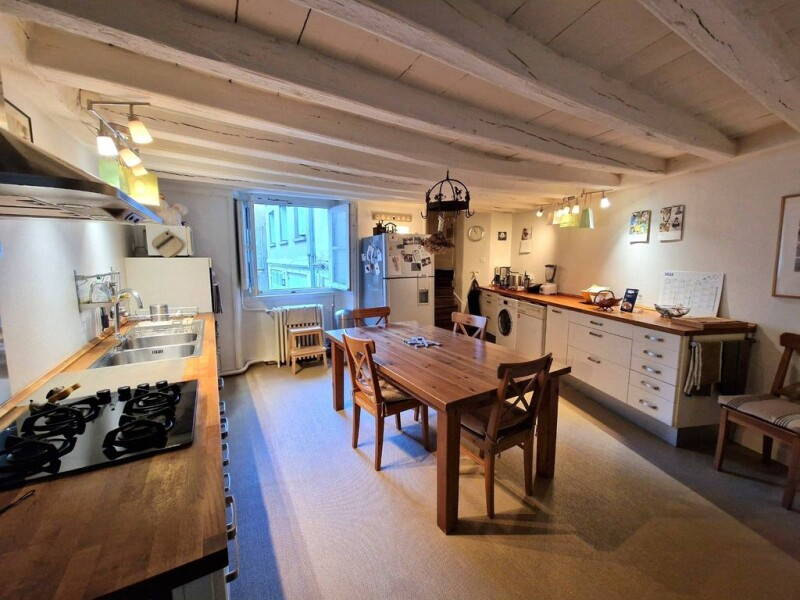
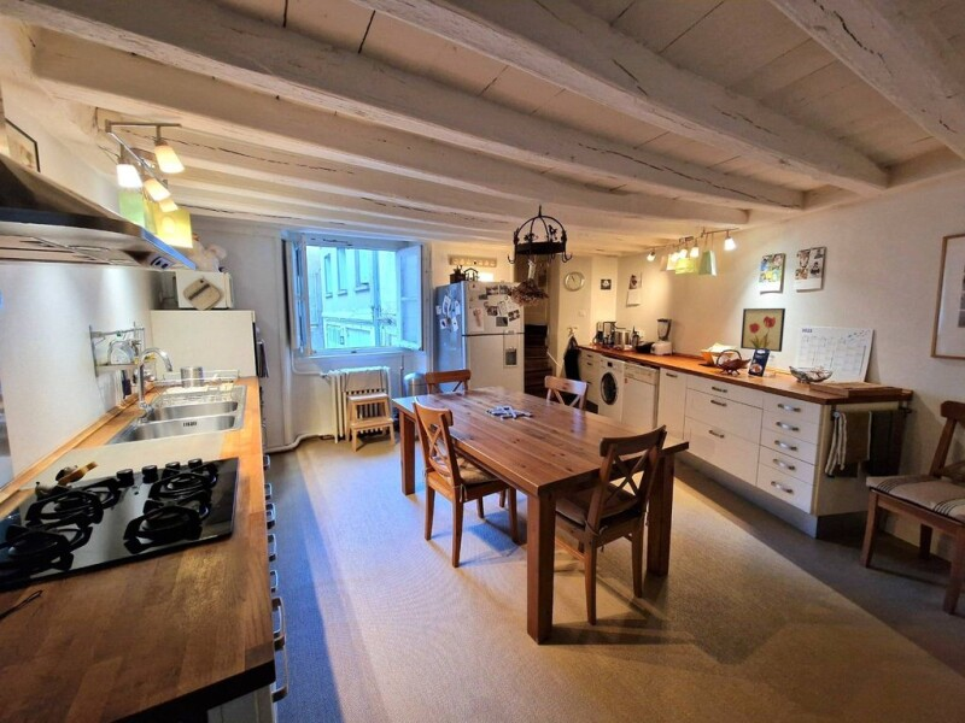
+ wall art [739,307,786,353]
